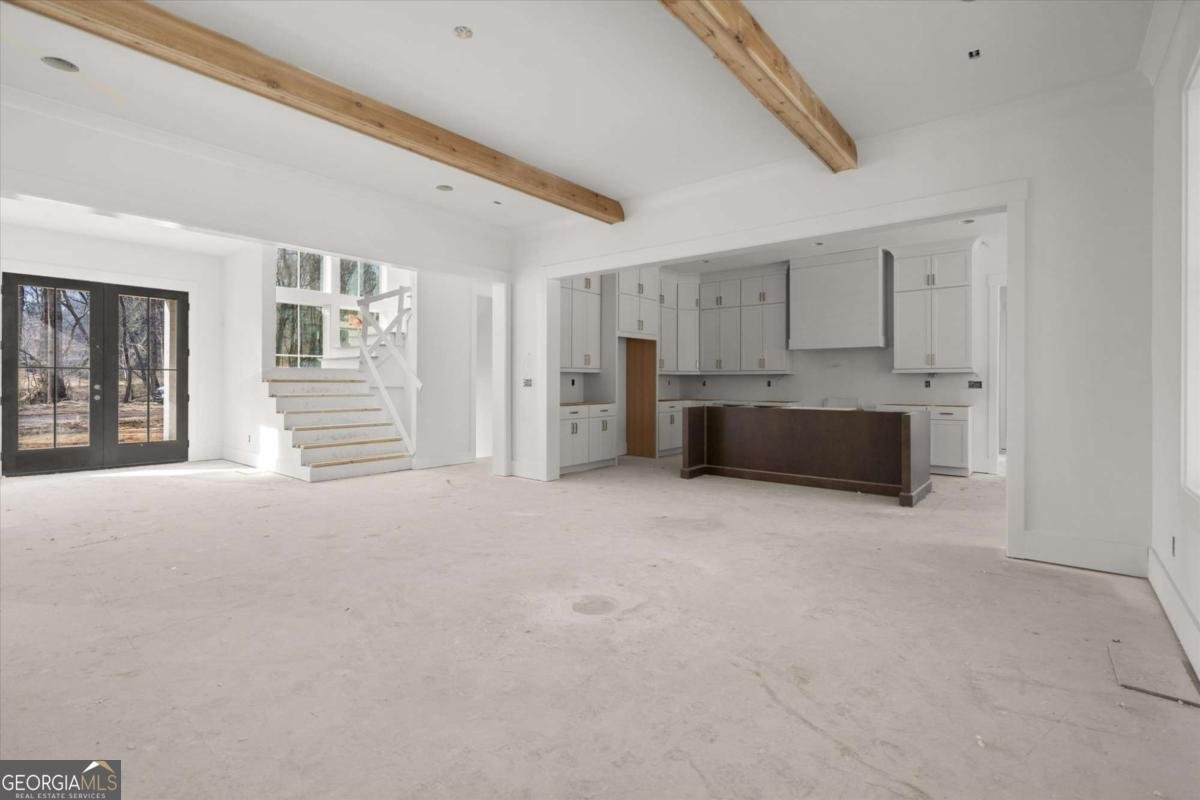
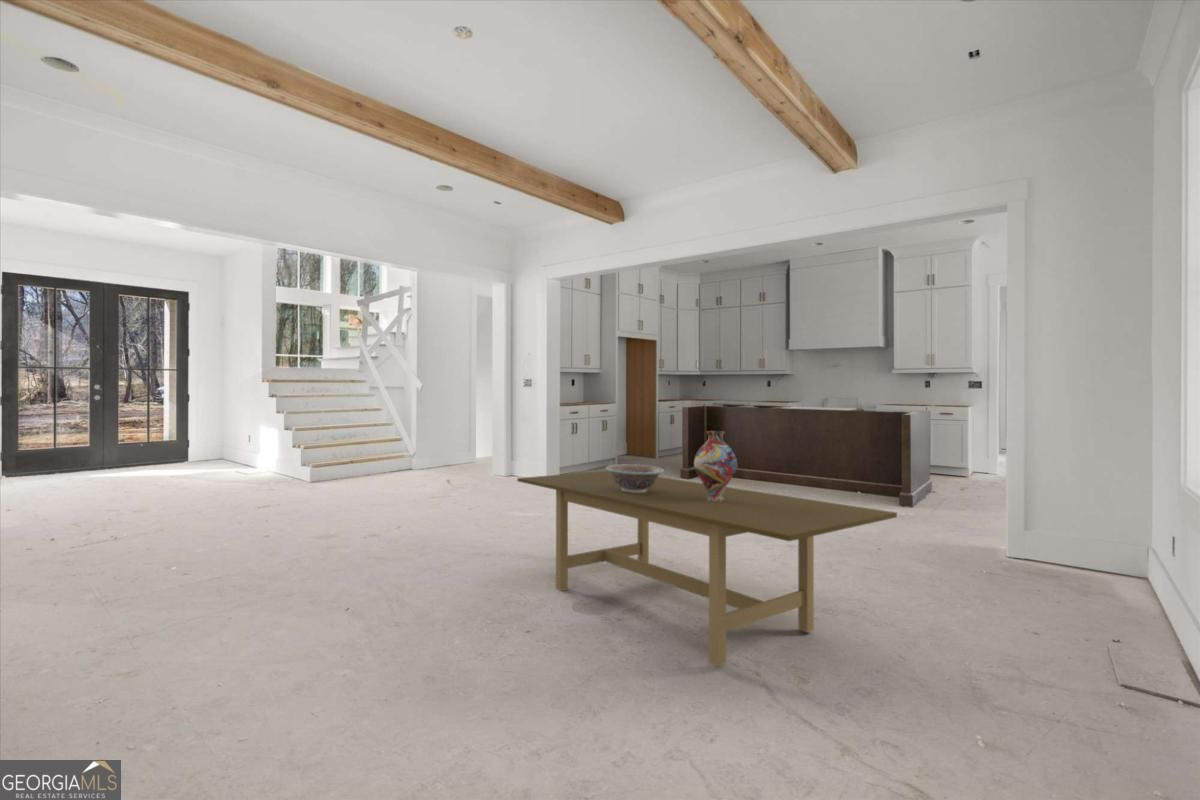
+ dining table [516,470,898,667]
+ decorative bowl [605,463,665,493]
+ vase [693,430,739,501]
